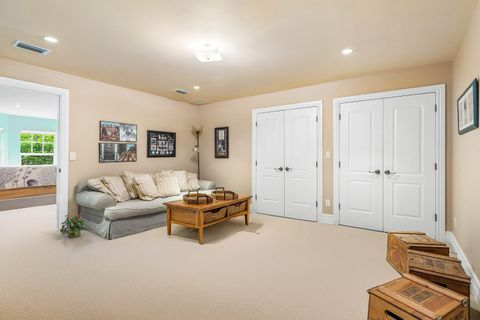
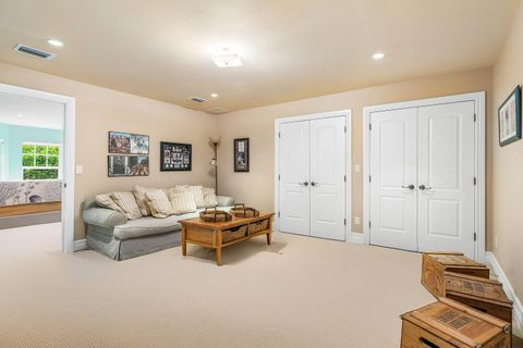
- potted plant [59,213,87,238]
